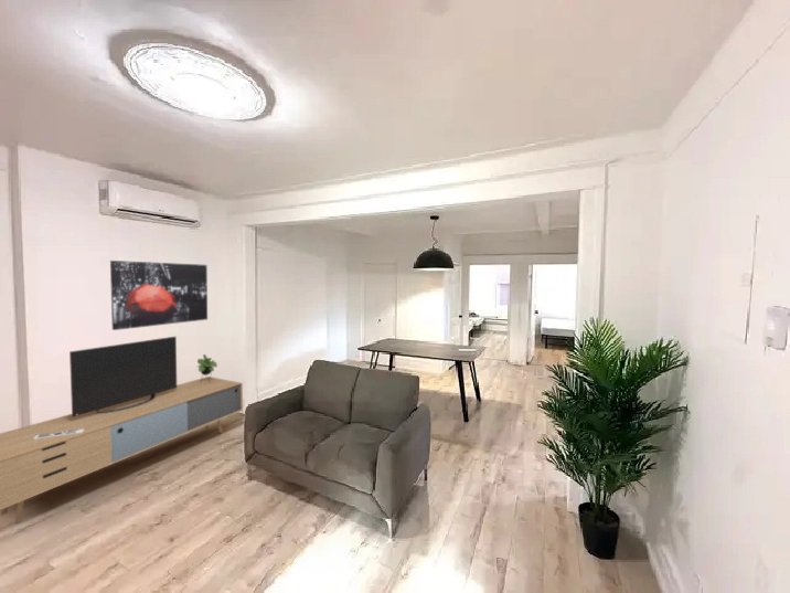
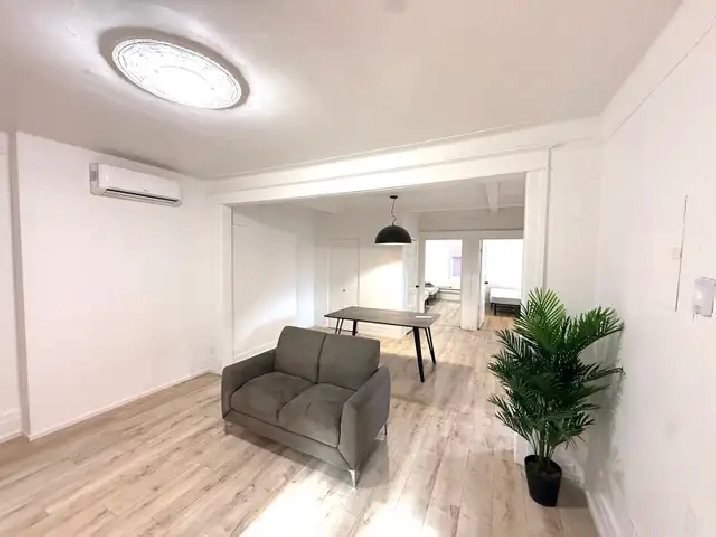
- wall art [109,260,209,331]
- media console [0,336,244,525]
